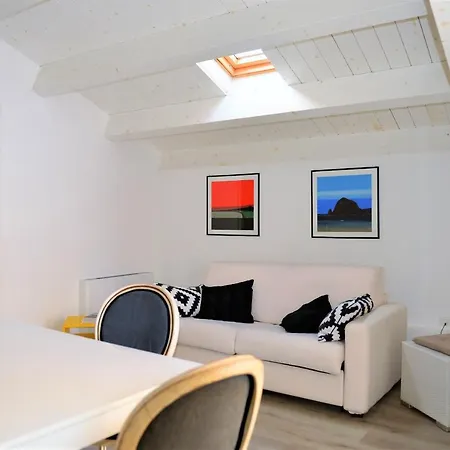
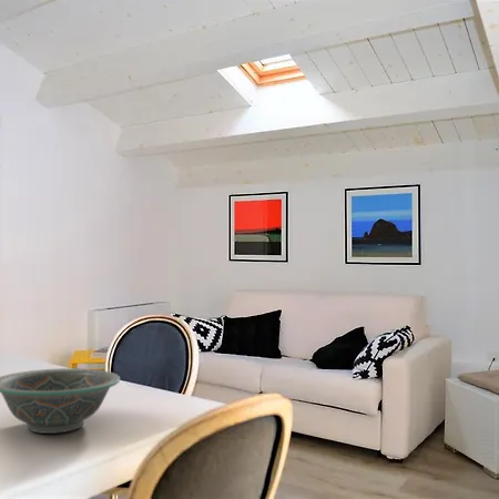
+ decorative bowl [0,367,121,435]
